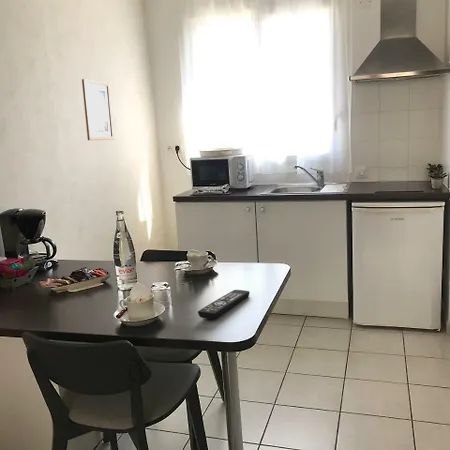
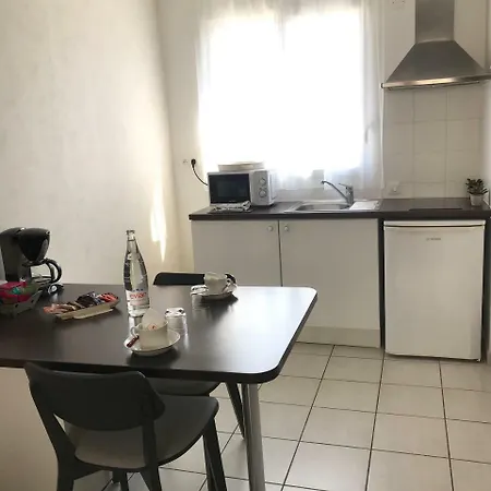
- remote control [197,289,251,320]
- wall art [81,78,115,141]
